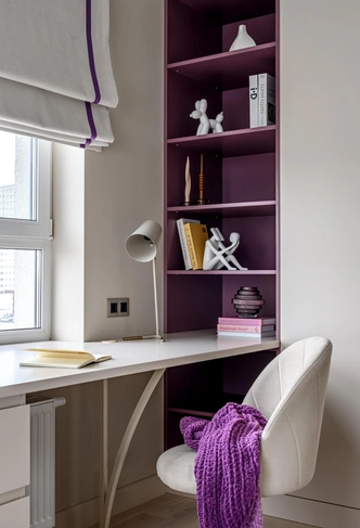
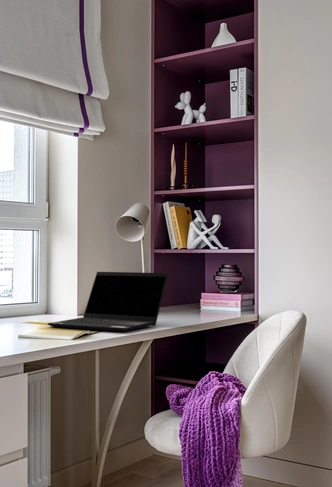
+ laptop computer [46,271,169,333]
